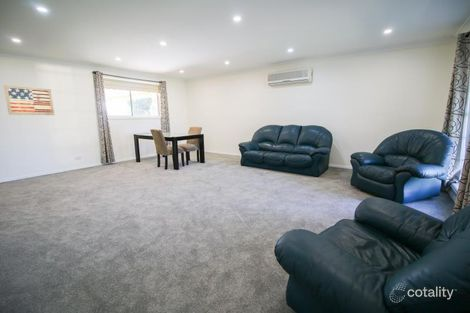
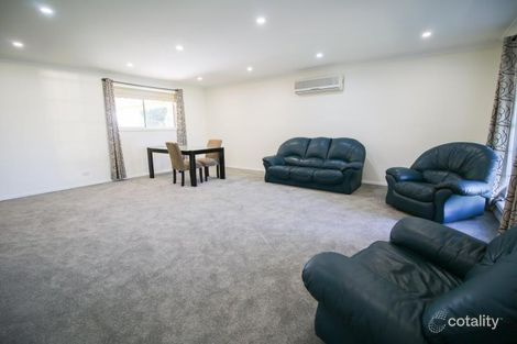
- wall art [3,84,55,116]
